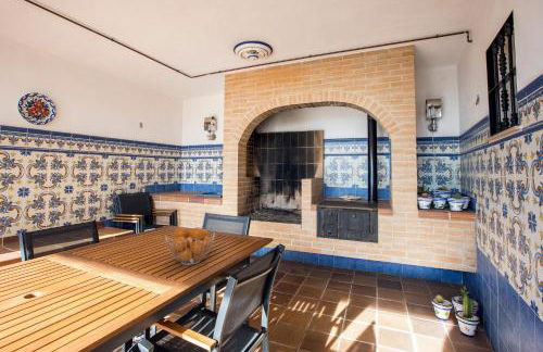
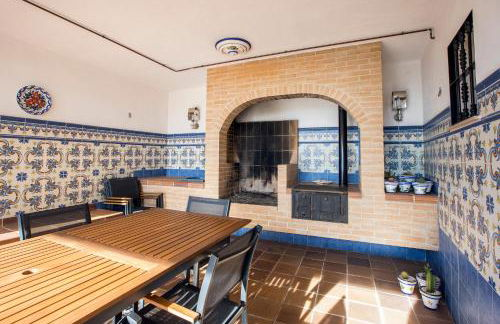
- fruit basket [164,226,216,266]
